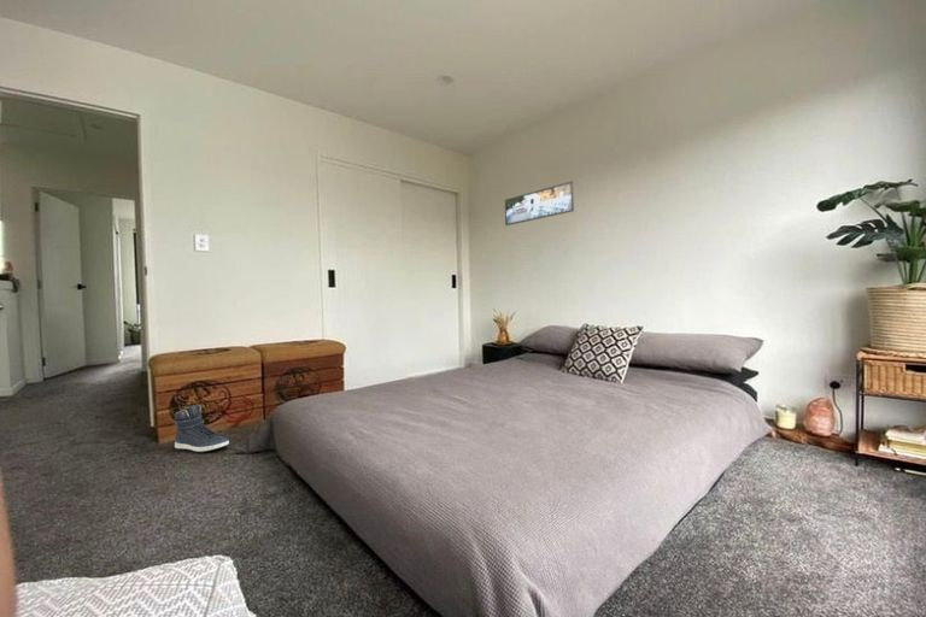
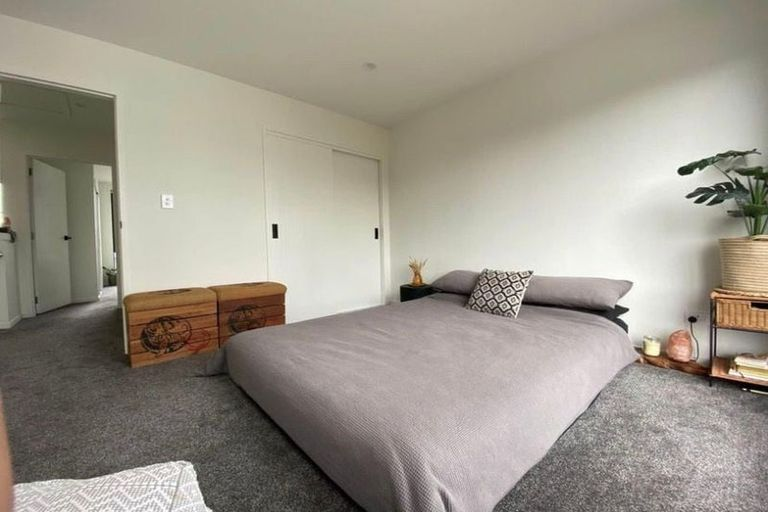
- sneaker [174,404,230,453]
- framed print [504,180,575,227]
